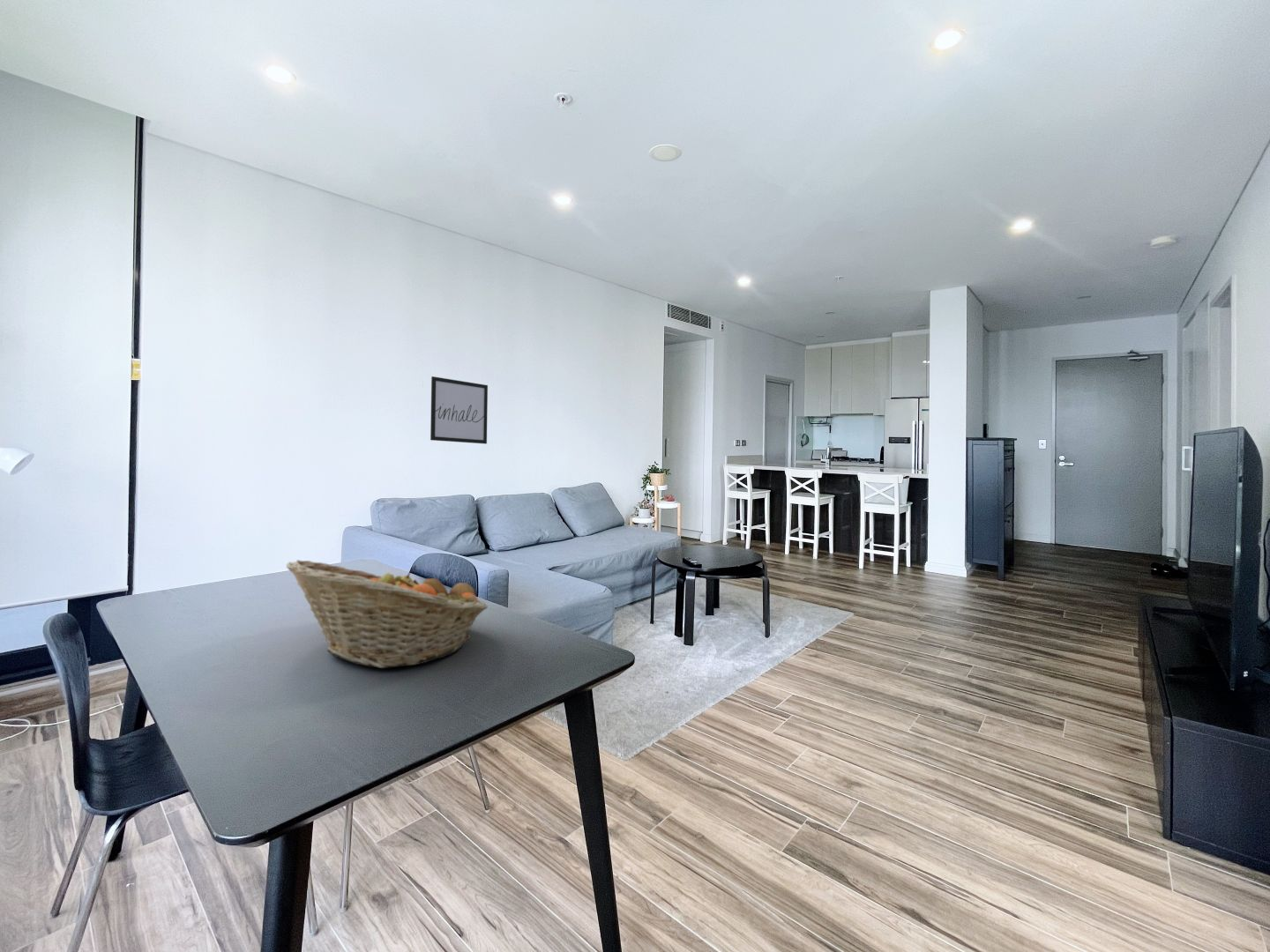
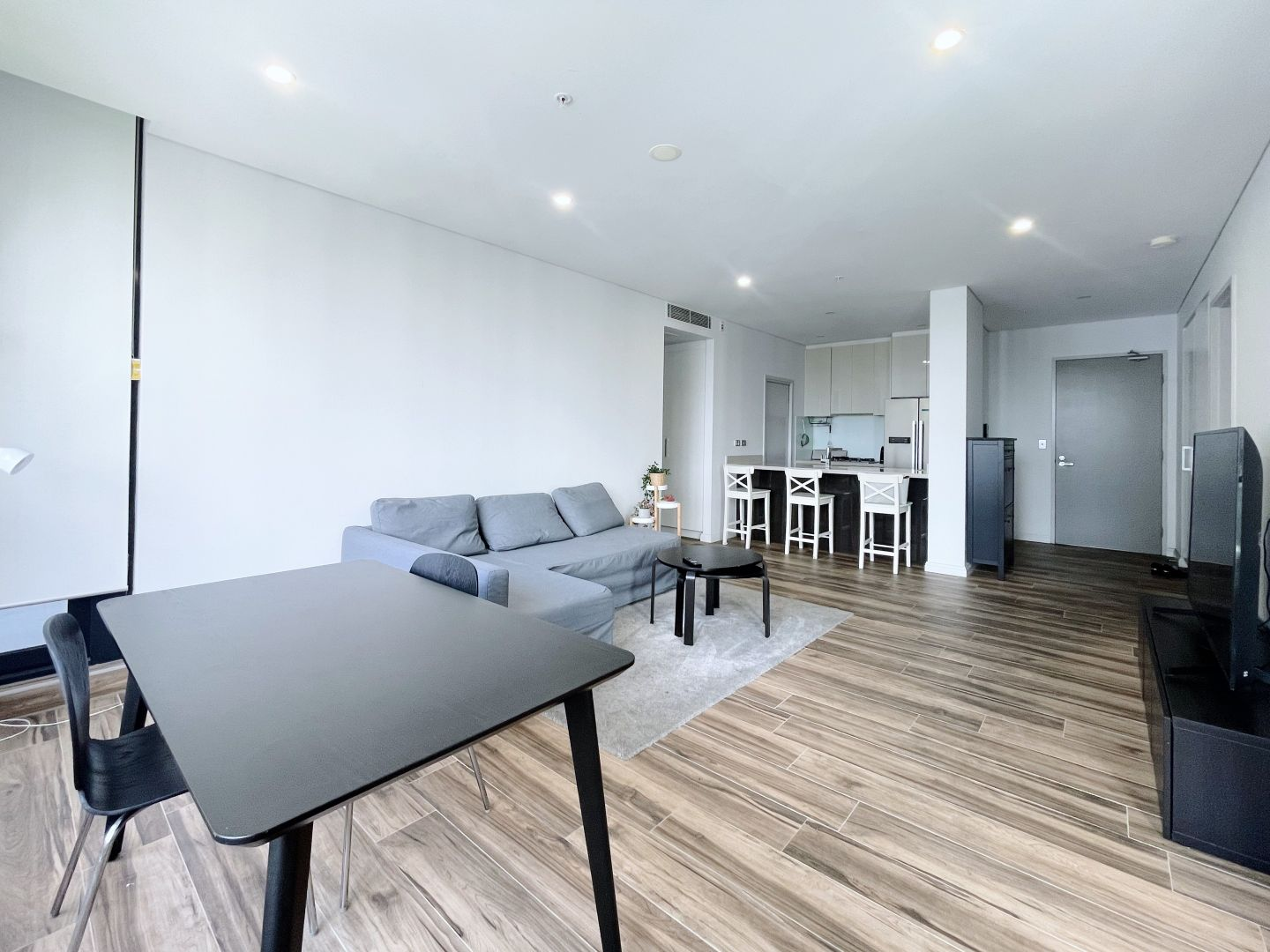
- wall art [430,376,489,444]
- fruit basket [286,559,489,669]
